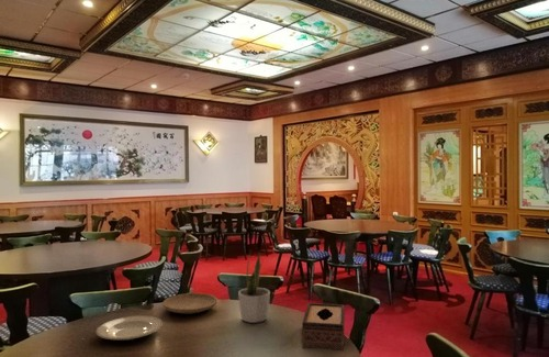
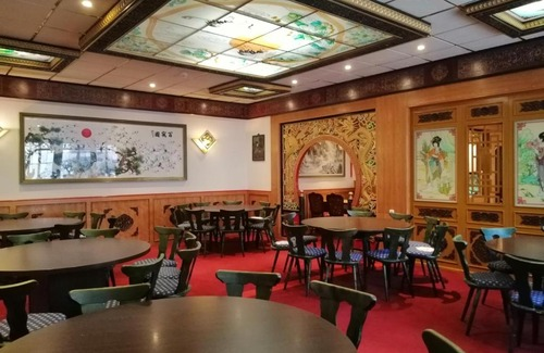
- tissue box [301,302,346,352]
- plate [161,292,219,315]
- potted plant [237,248,271,324]
- plate [94,314,164,341]
